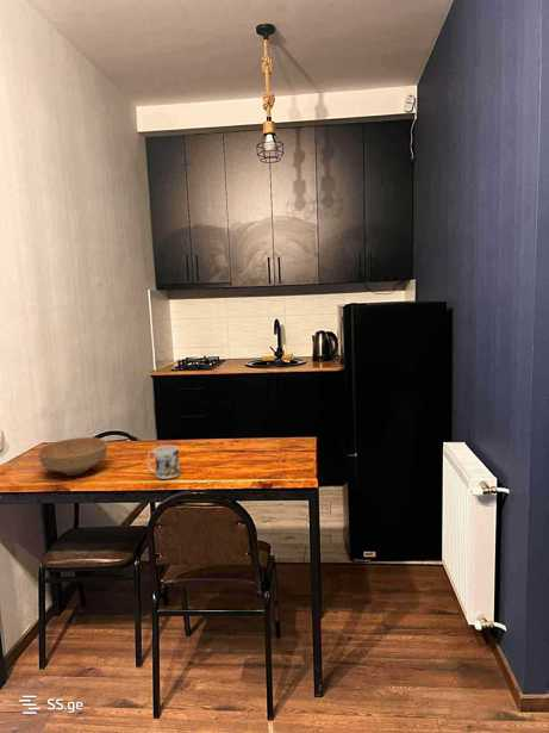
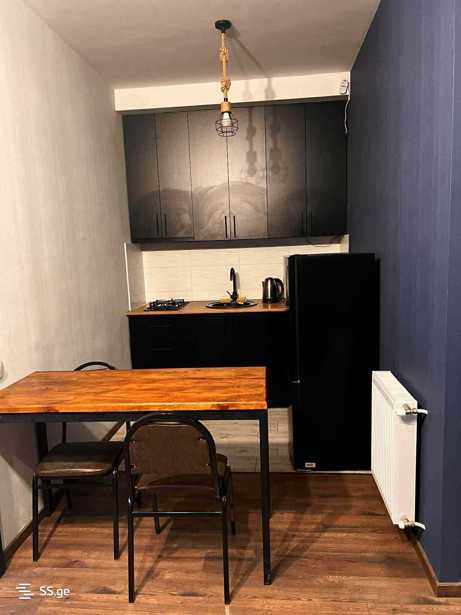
- mug [146,445,181,480]
- bowl [37,436,108,477]
